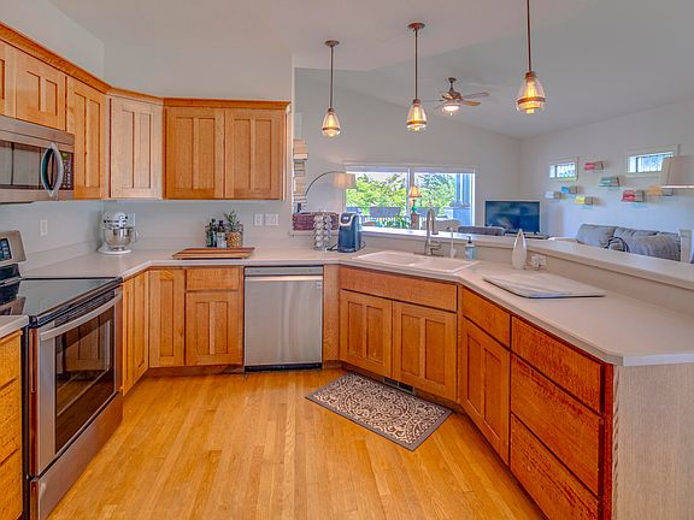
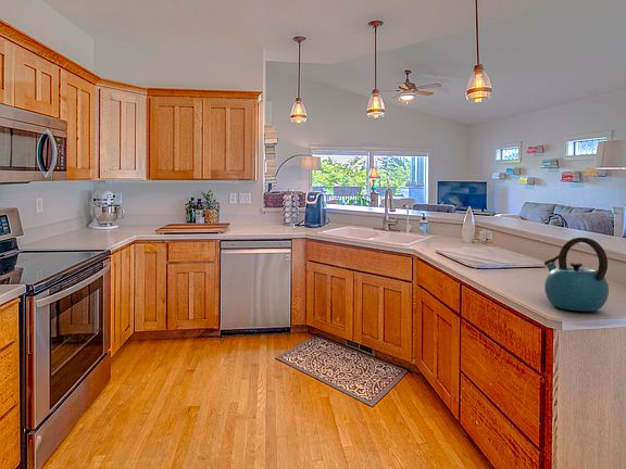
+ kettle [543,237,610,313]
